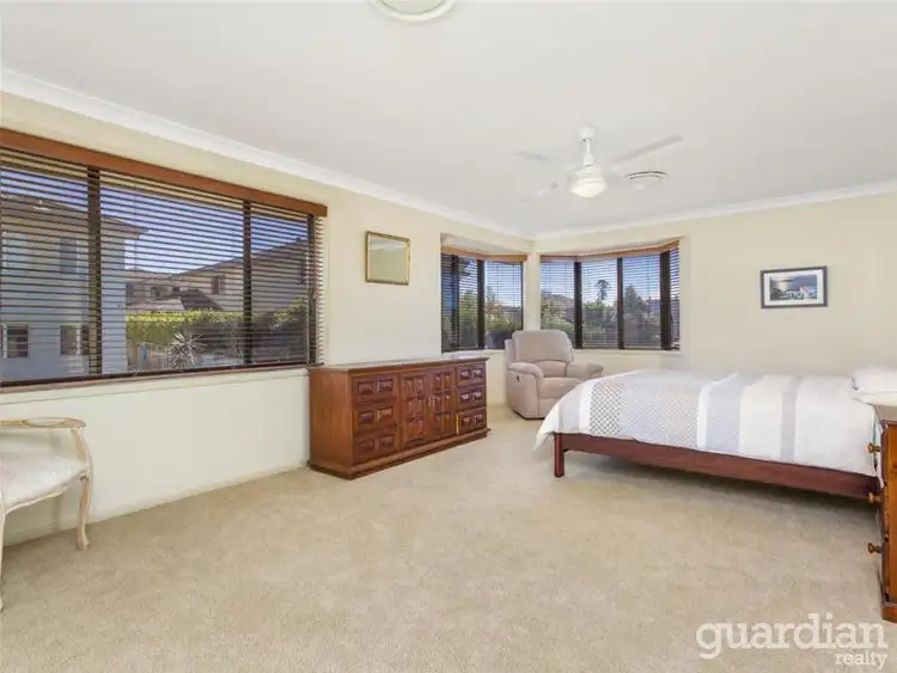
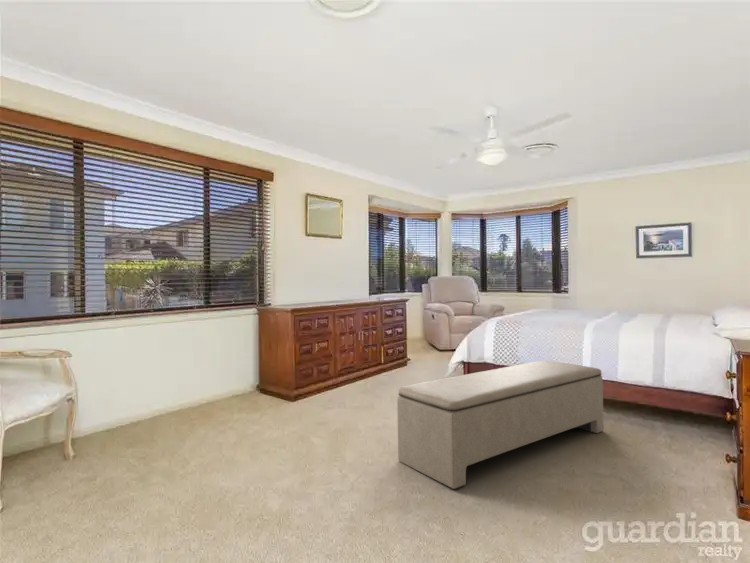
+ bench [396,360,605,490]
